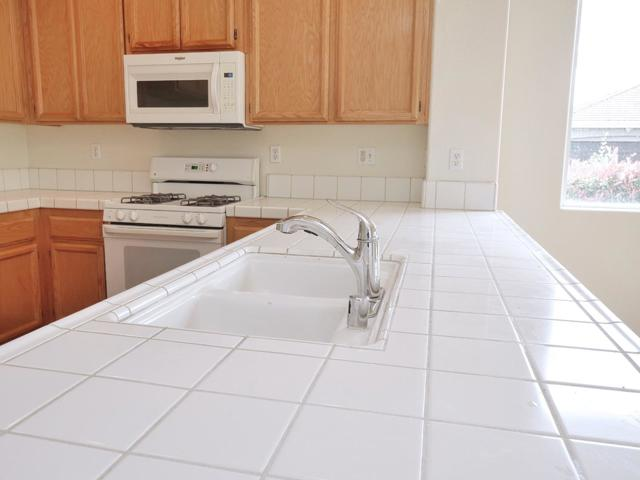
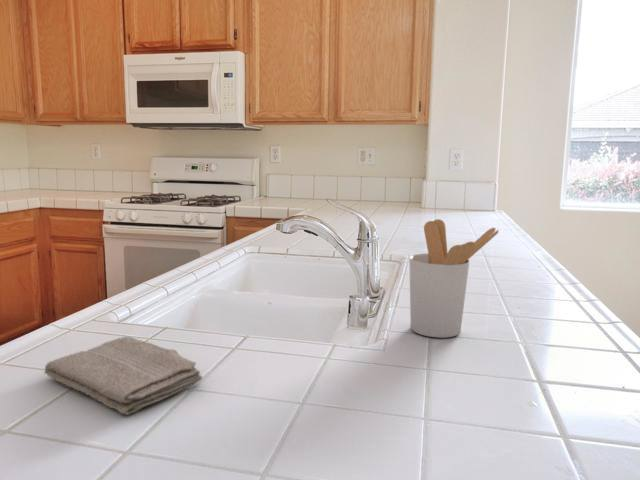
+ washcloth [43,336,203,416]
+ utensil holder [408,218,500,339]
